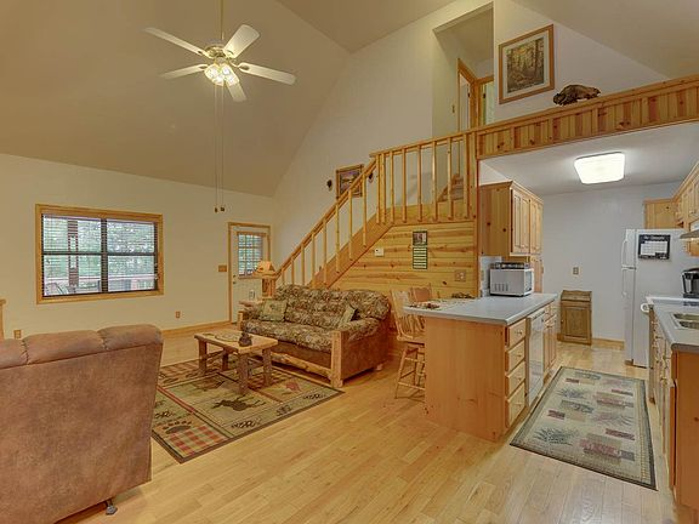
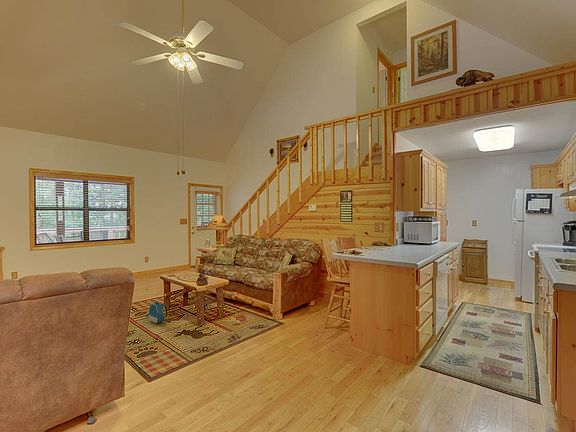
+ backpack [144,301,168,324]
